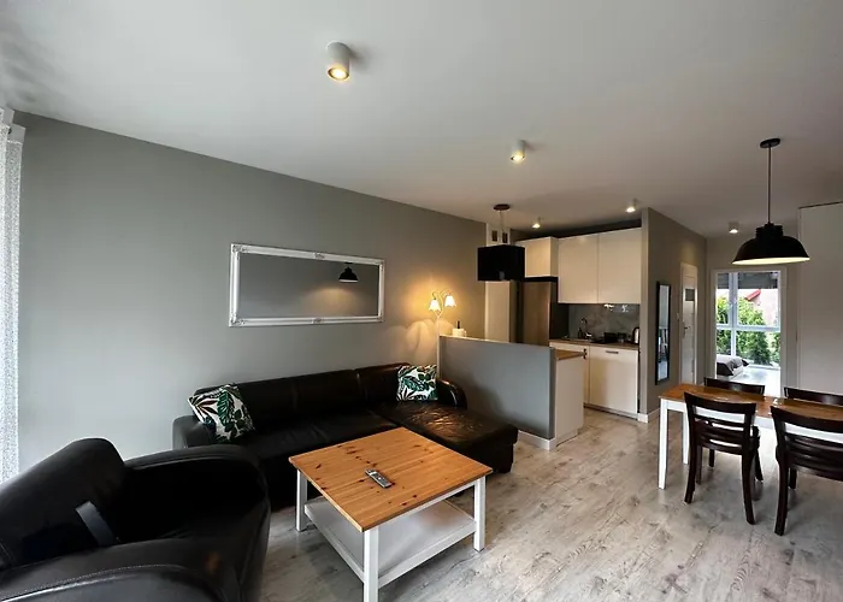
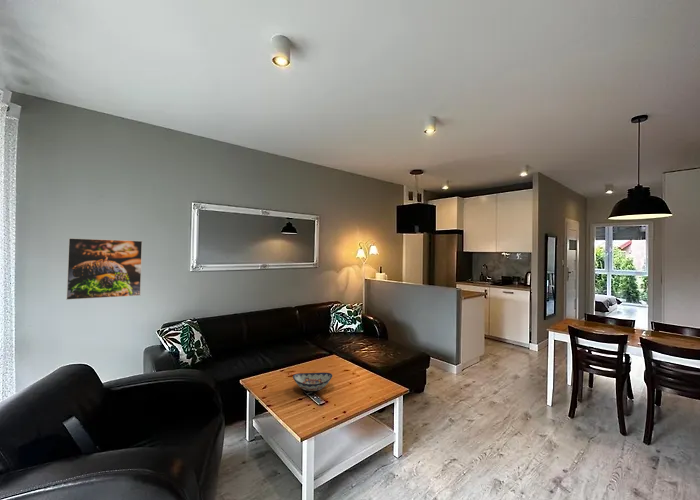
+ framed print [65,237,143,301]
+ decorative bowl [292,372,333,392]
